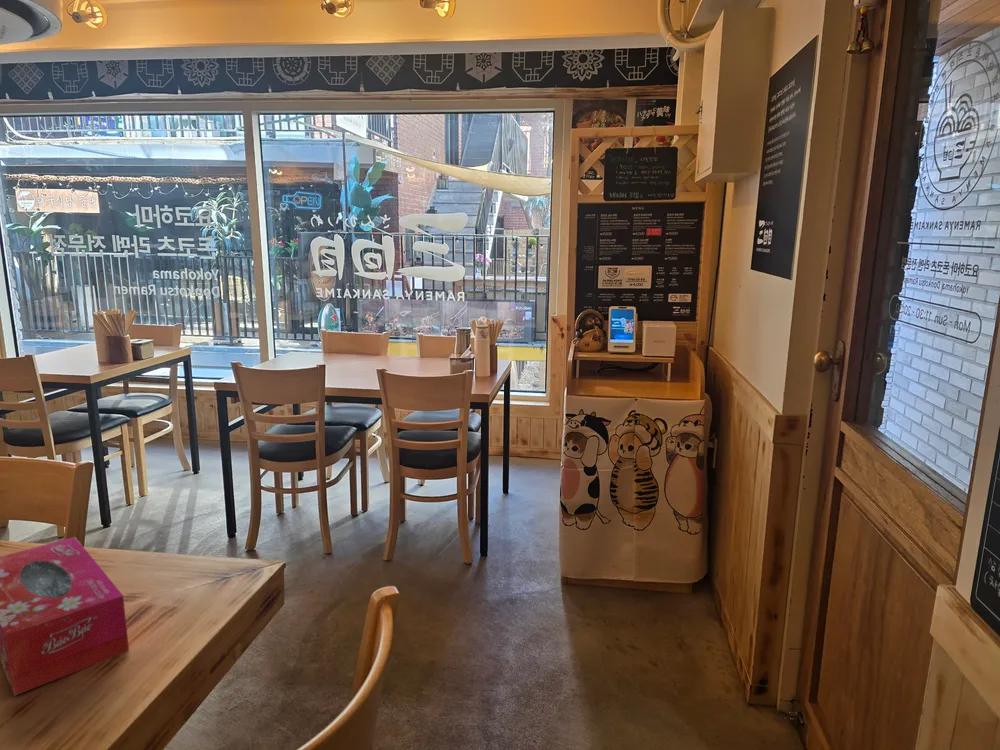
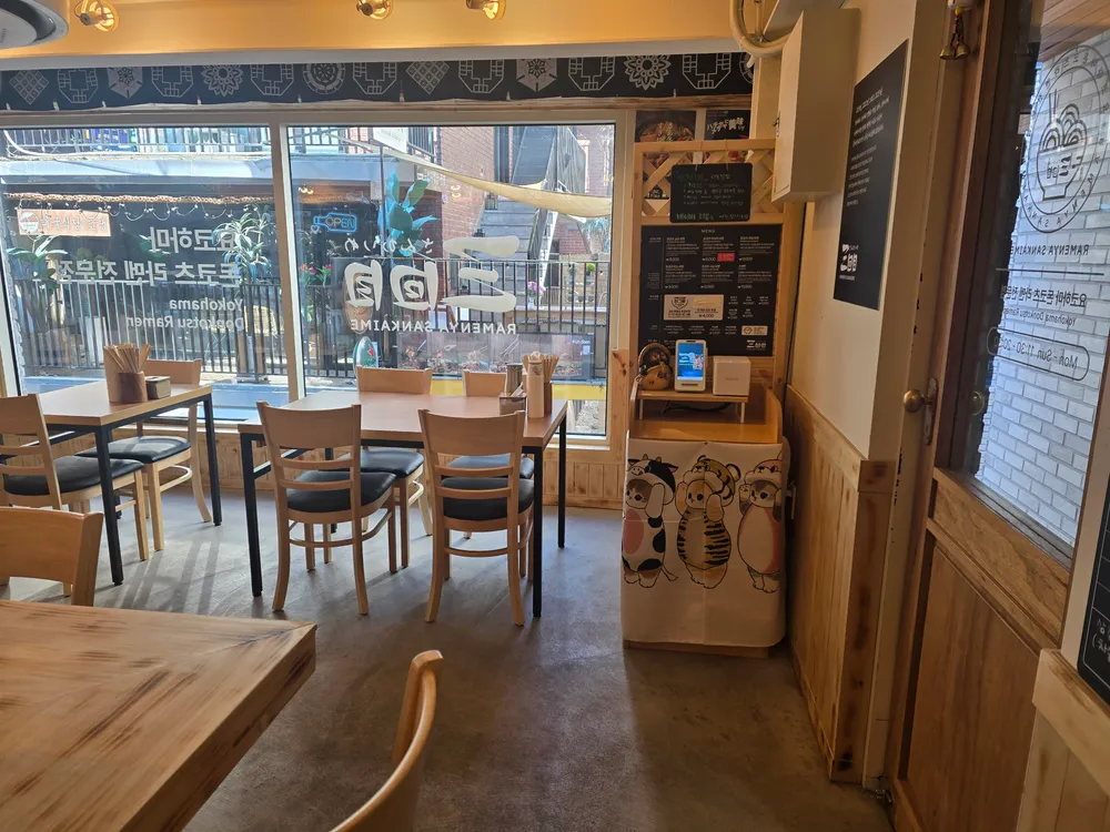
- tissue box [0,536,130,697]
